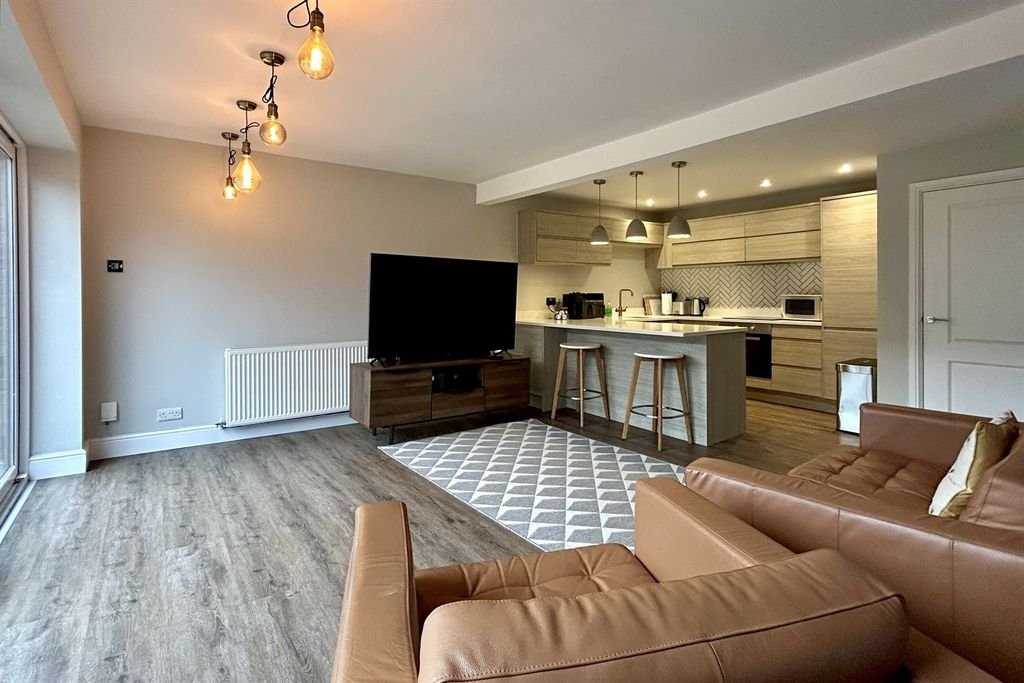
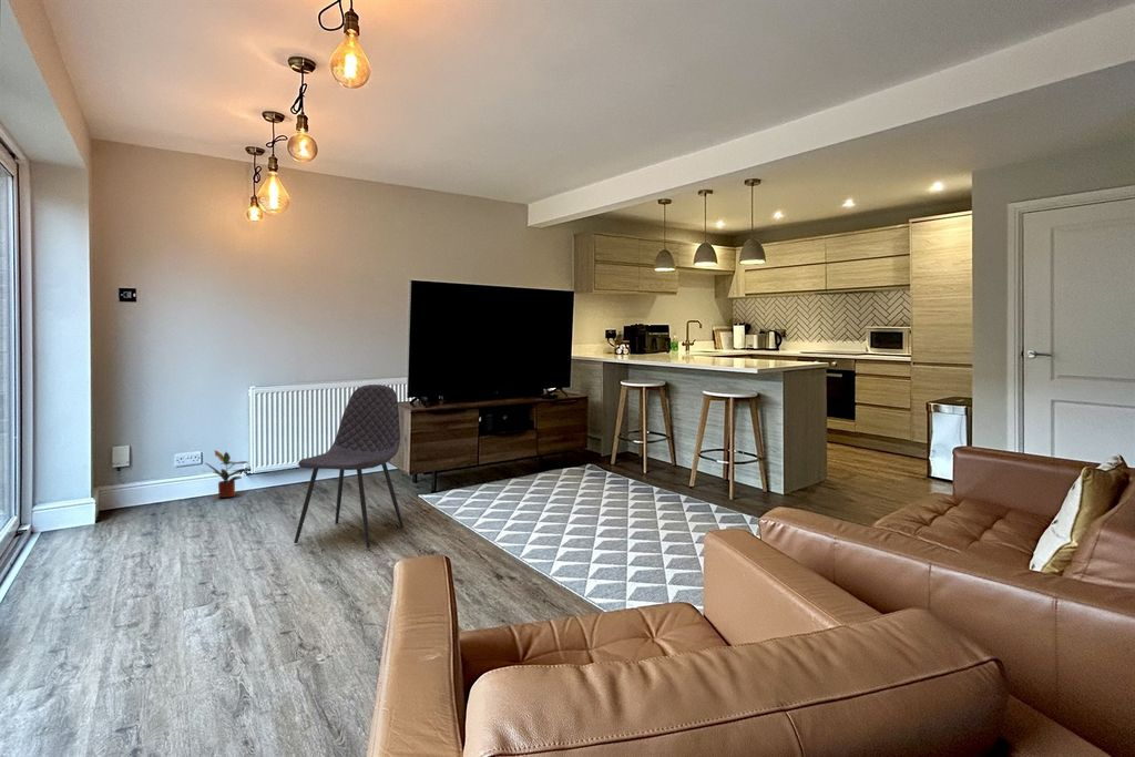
+ potted plant [205,449,249,499]
+ chair [293,383,405,549]
